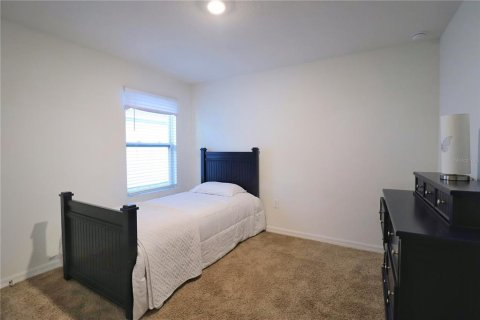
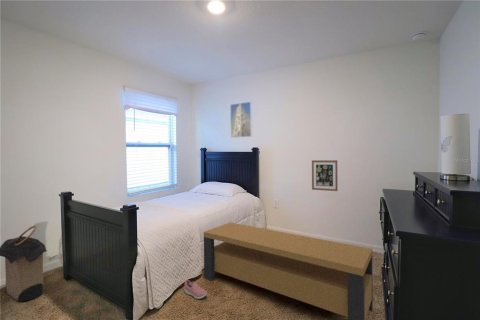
+ shoe [183,279,208,300]
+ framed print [229,100,253,139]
+ bench [203,222,374,320]
+ wall art [311,159,339,192]
+ laundry hamper [0,225,47,302]
